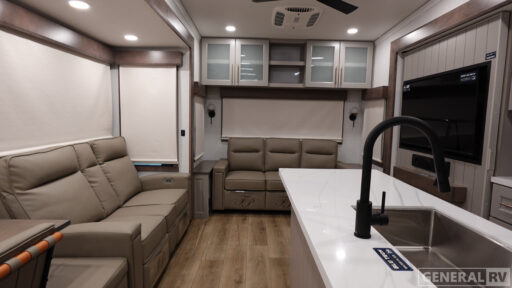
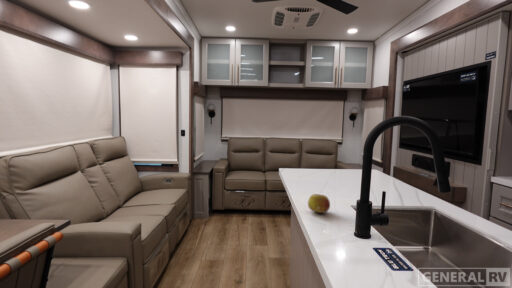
+ fruit [307,193,331,214]
